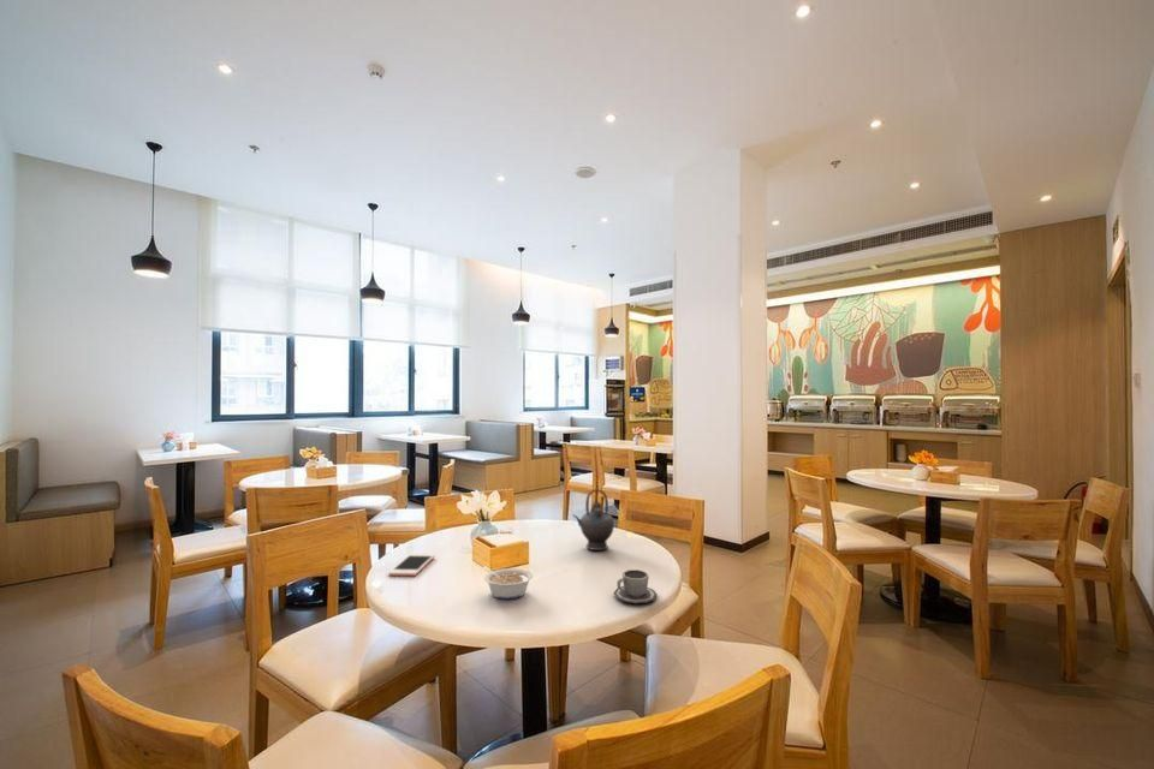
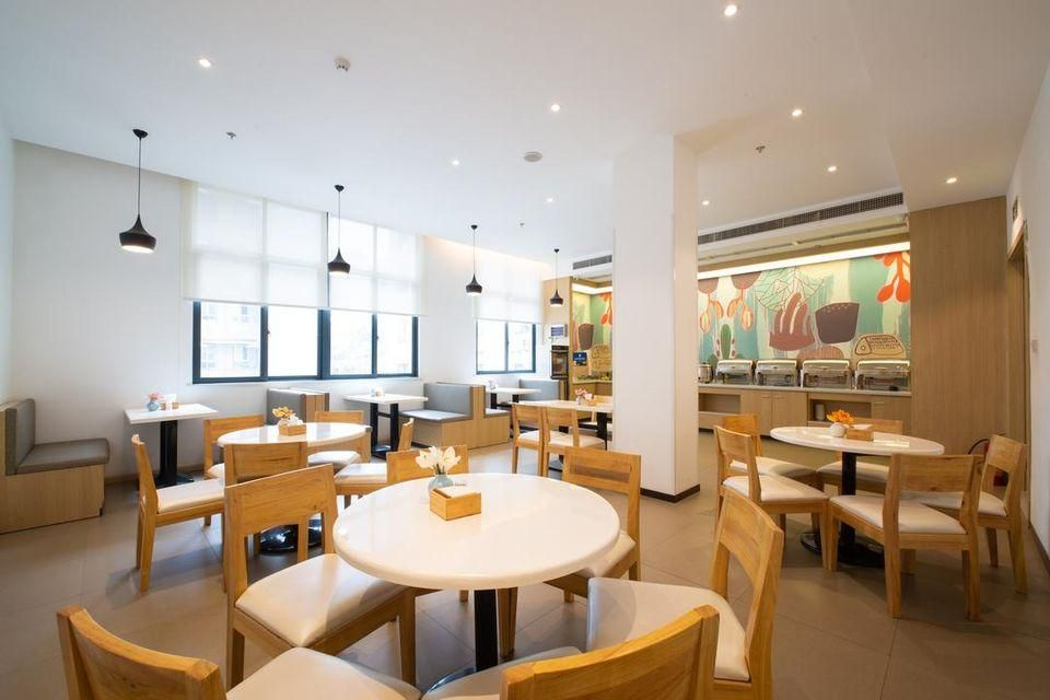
- cell phone [387,553,436,577]
- teapot [571,488,615,552]
- legume [481,565,534,600]
- cup [612,568,659,604]
